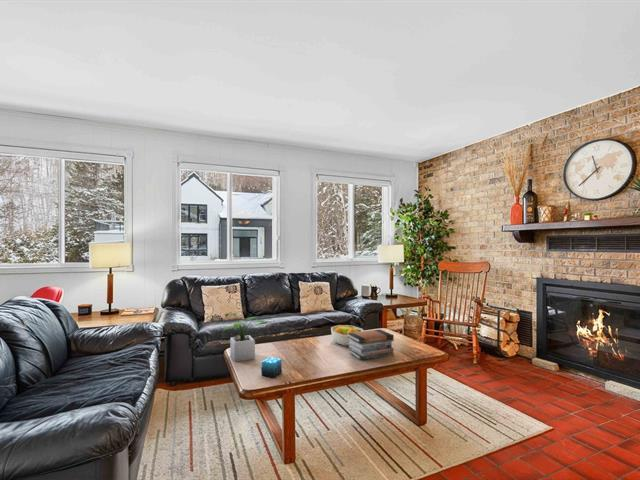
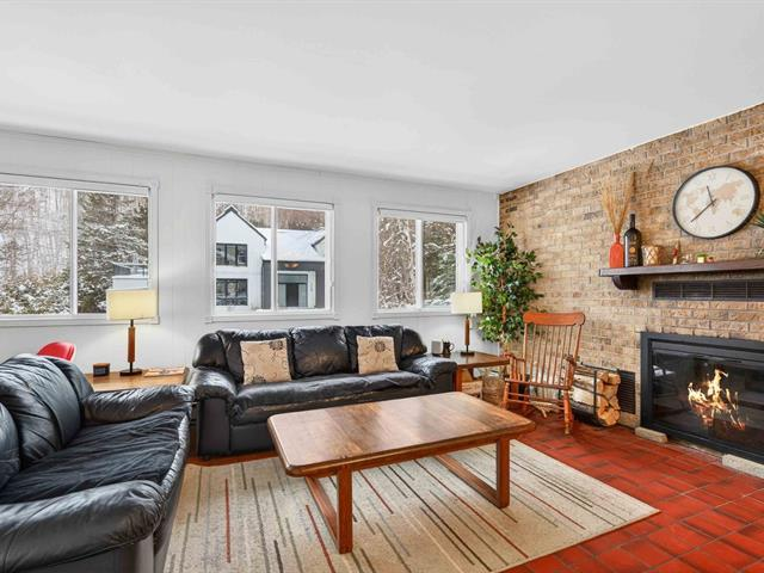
- fruit bowl [330,324,364,347]
- potted plant [222,312,268,363]
- candle [260,356,283,379]
- book stack [347,328,395,361]
